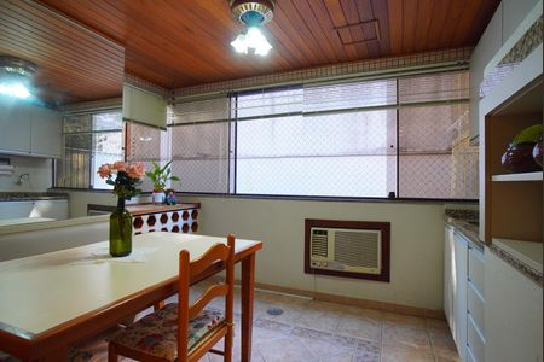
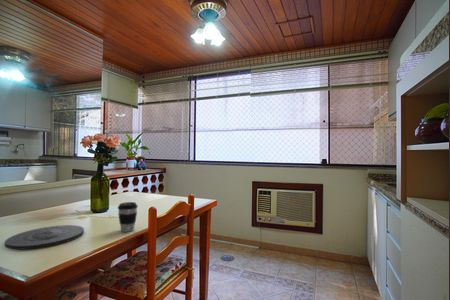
+ coffee cup [117,201,139,233]
+ plate [4,224,85,250]
